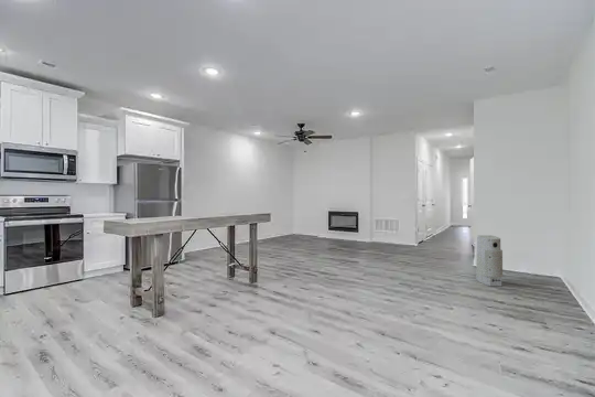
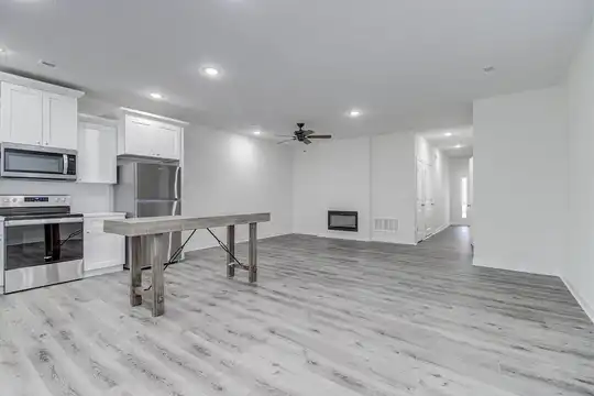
- air purifier [475,234,504,287]
